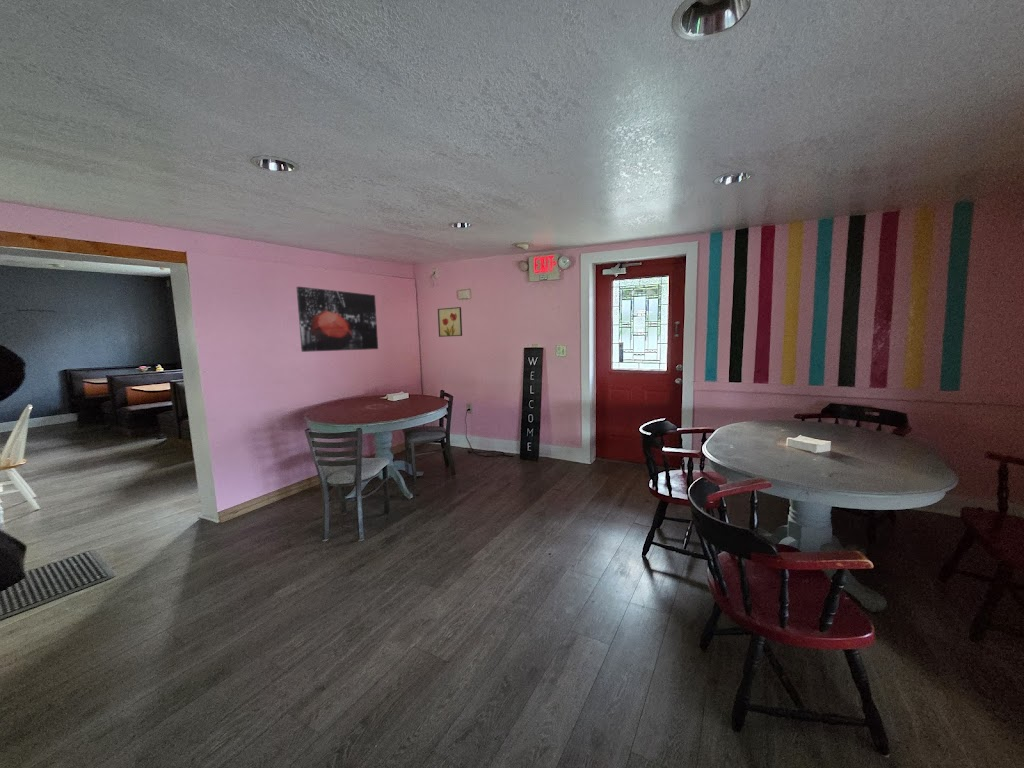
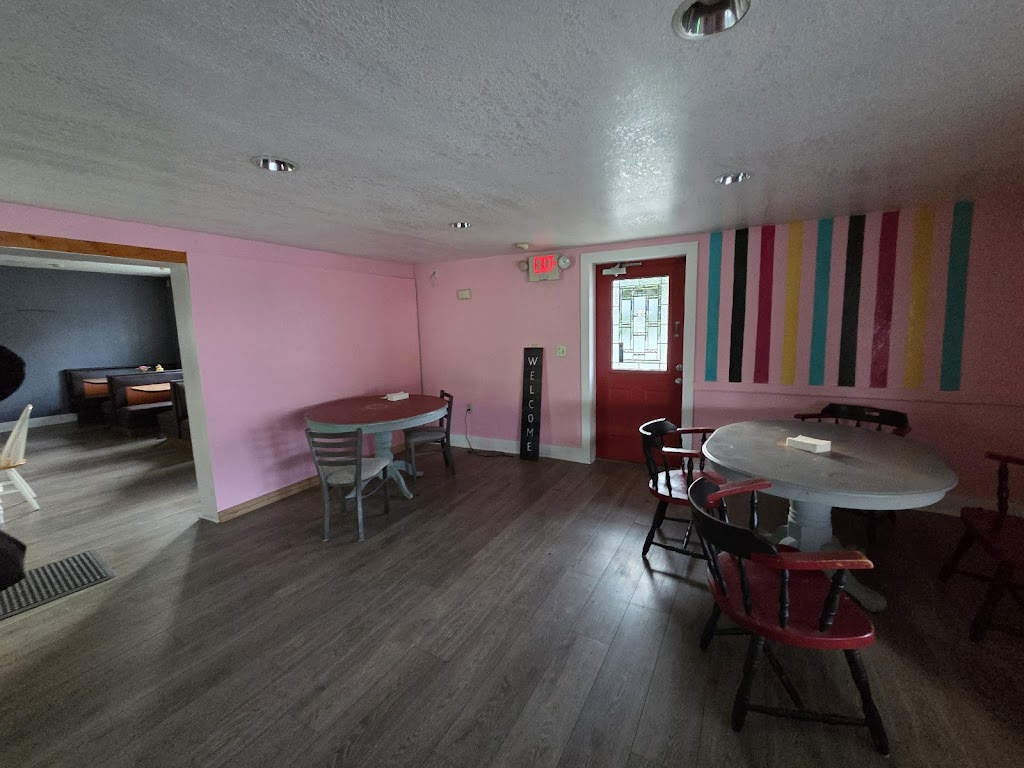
- wall art [295,286,379,353]
- wall art [437,306,463,338]
